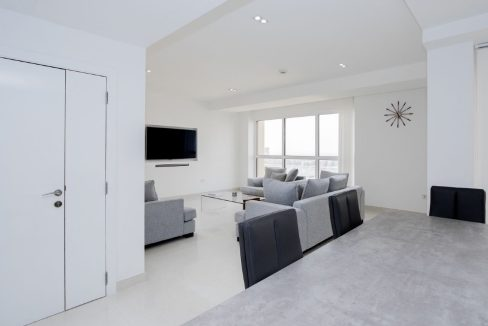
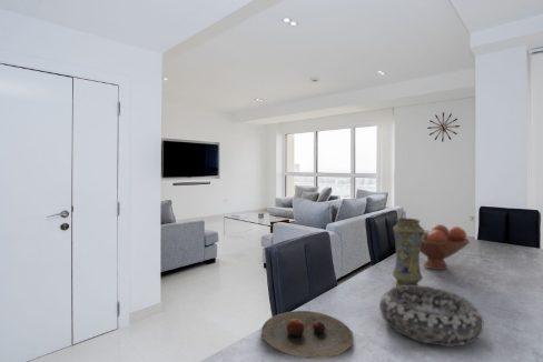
+ fruit bowl [419,223,471,271]
+ vase [392,217,425,286]
+ plate [260,310,354,360]
+ decorative bowl [378,284,484,348]
